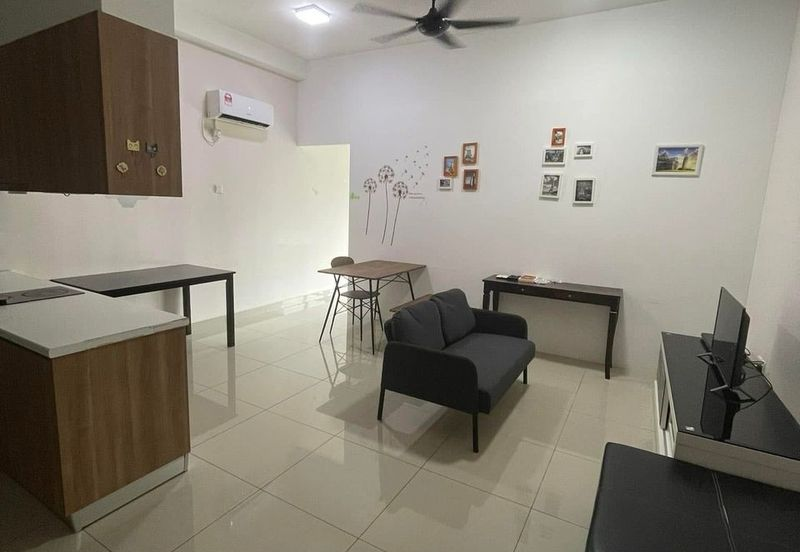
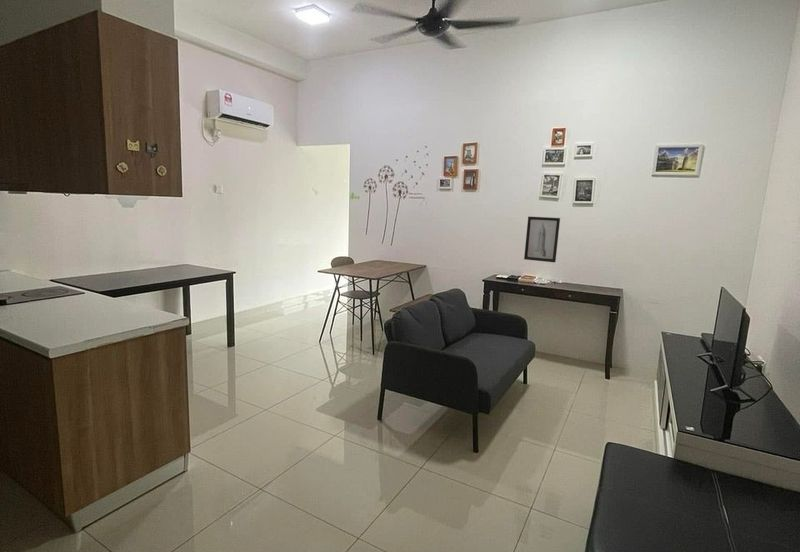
+ wall art [523,215,561,263]
